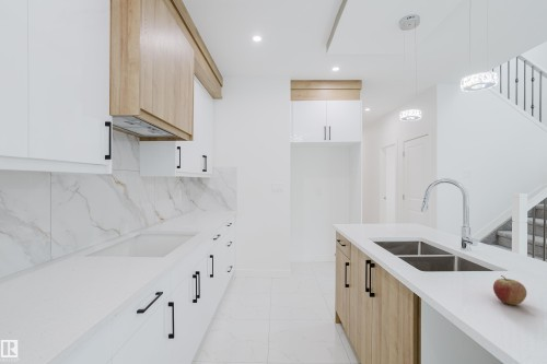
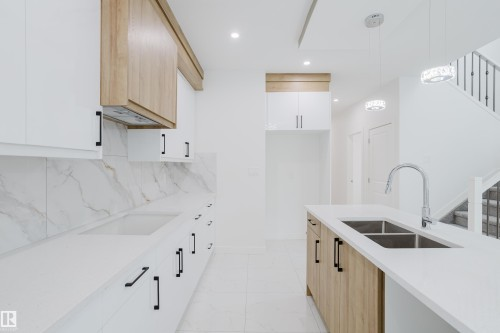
- fruit [492,274,527,306]
